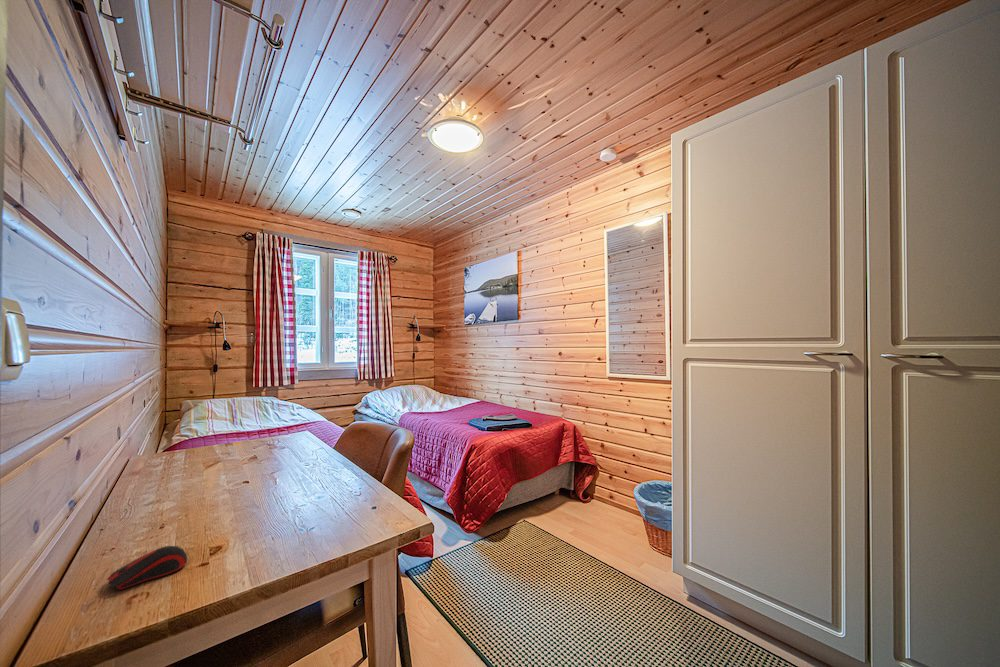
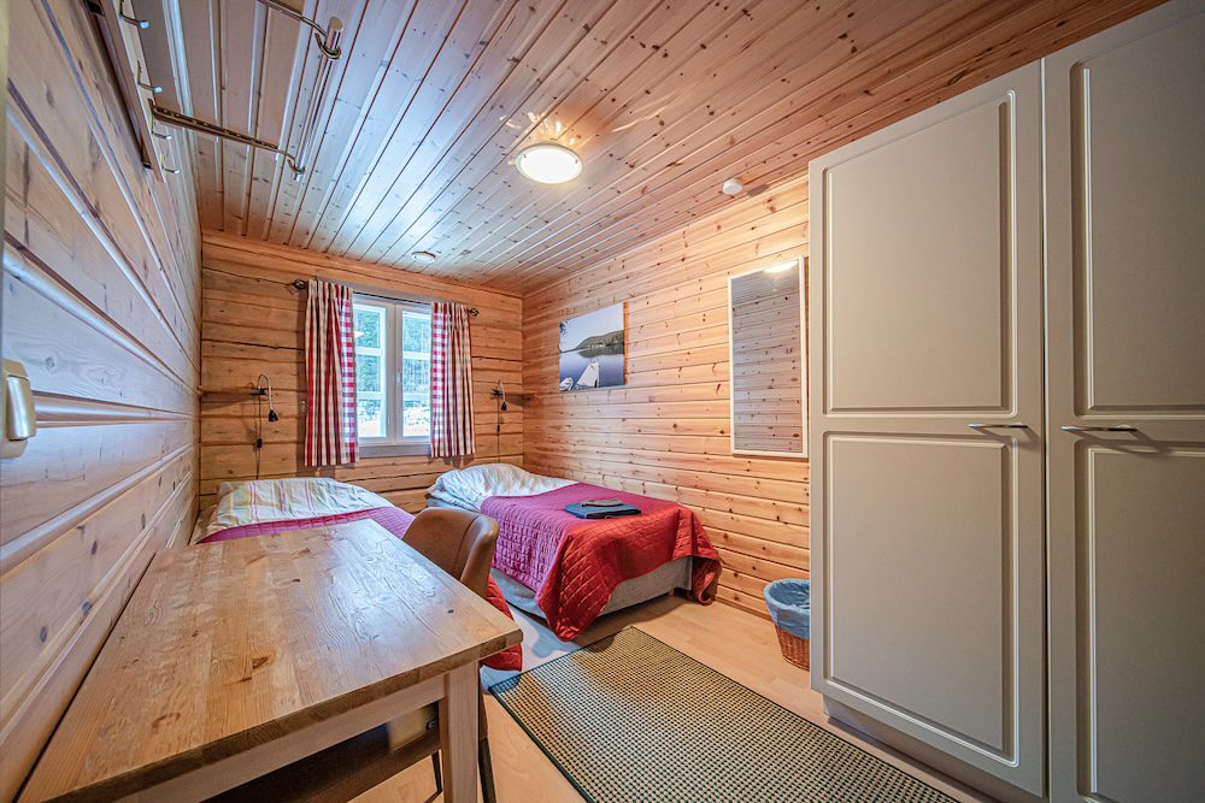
- computer mouse [106,545,188,592]
